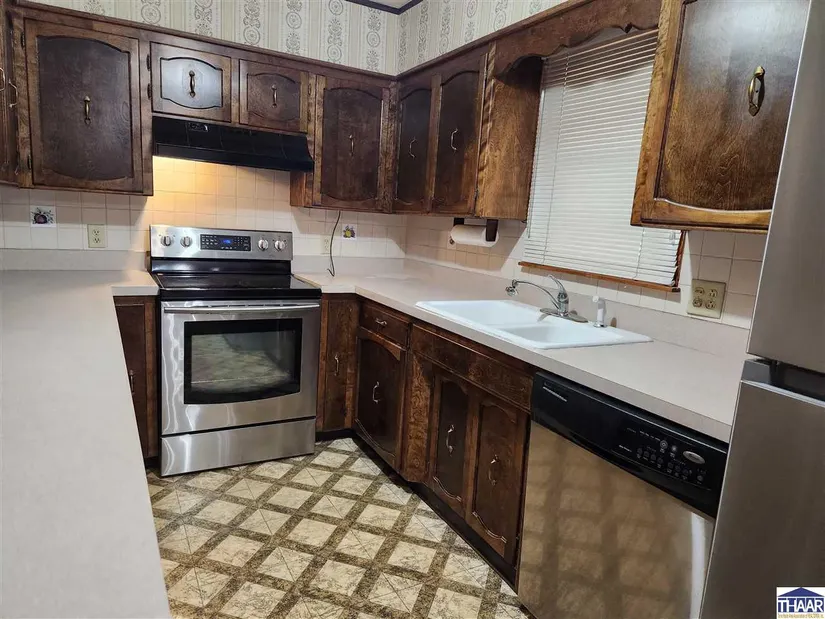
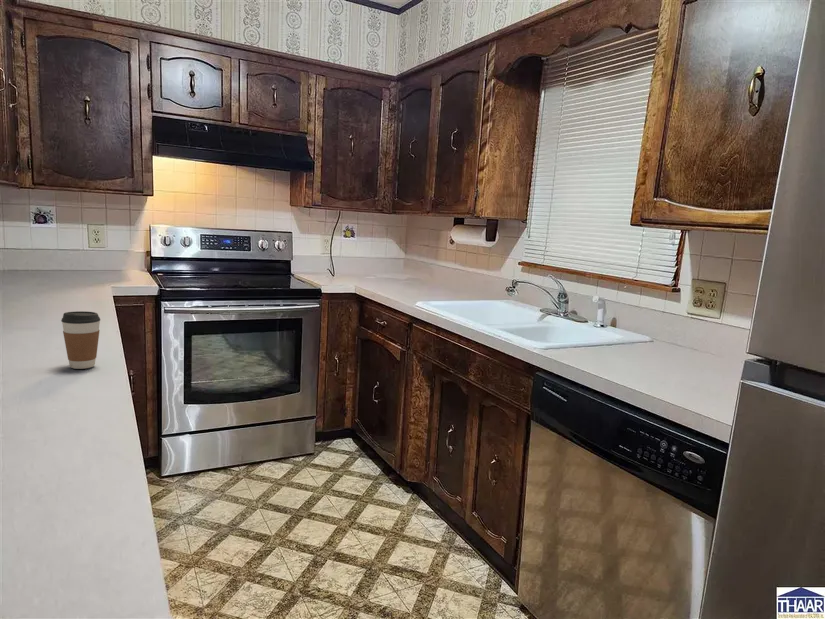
+ coffee cup [60,310,101,370]
